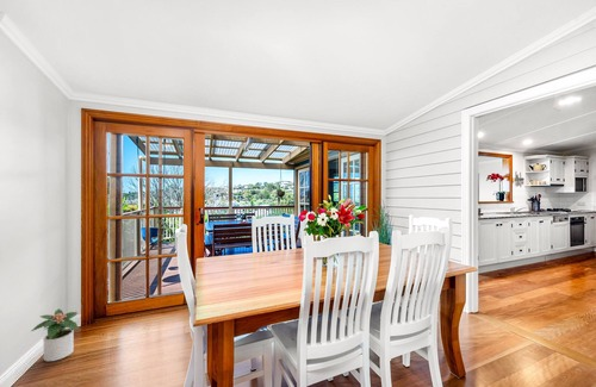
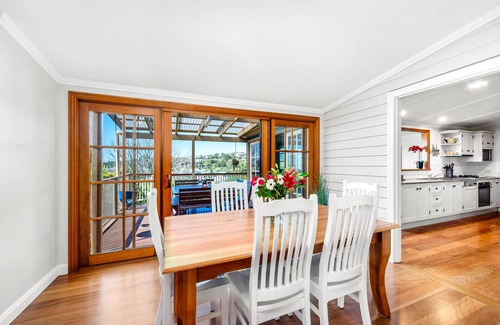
- potted plant [31,307,80,362]
